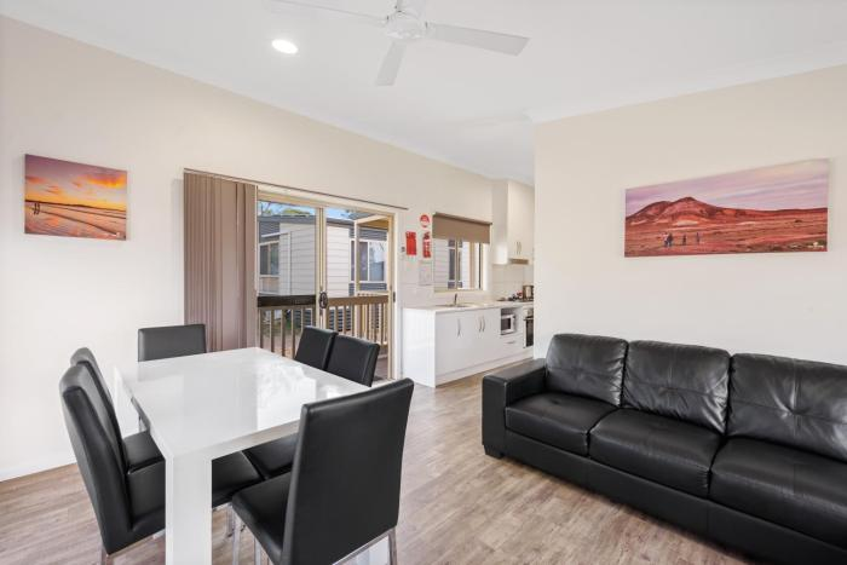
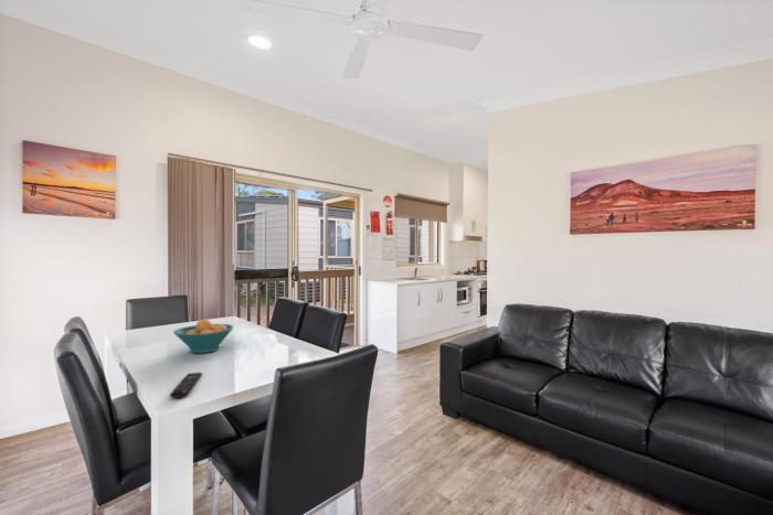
+ fruit bowl [172,318,235,354]
+ remote control [169,372,203,399]
